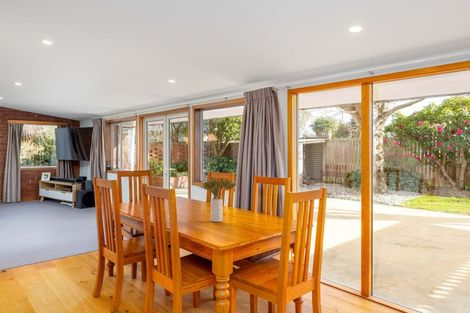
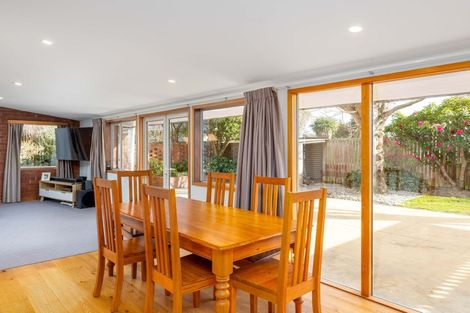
- flower bouquet [198,175,238,223]
